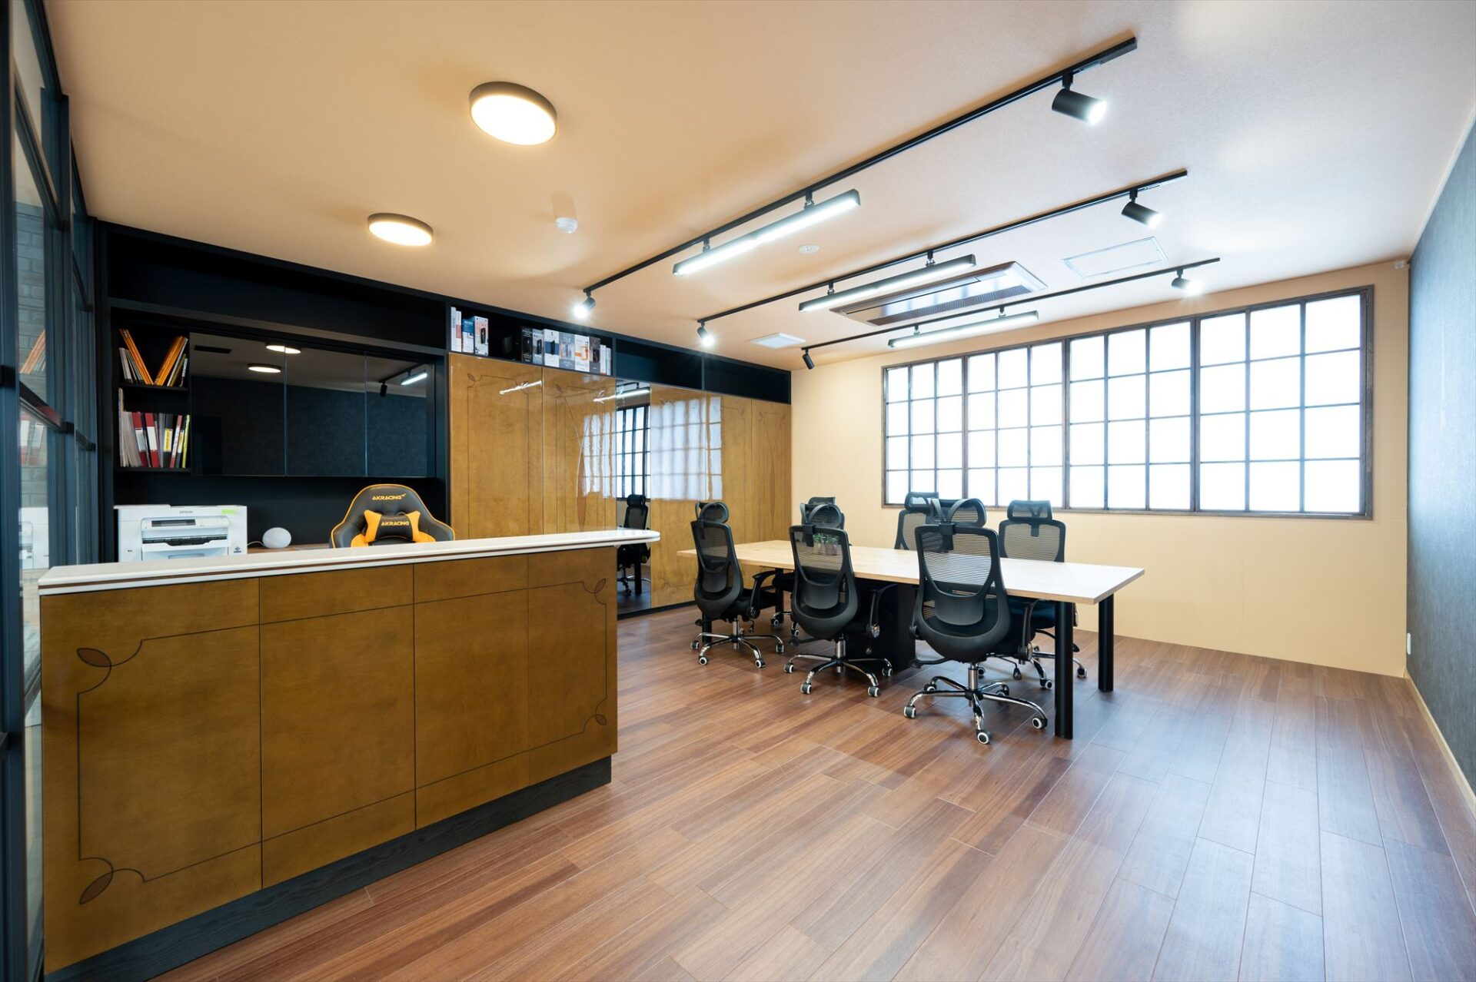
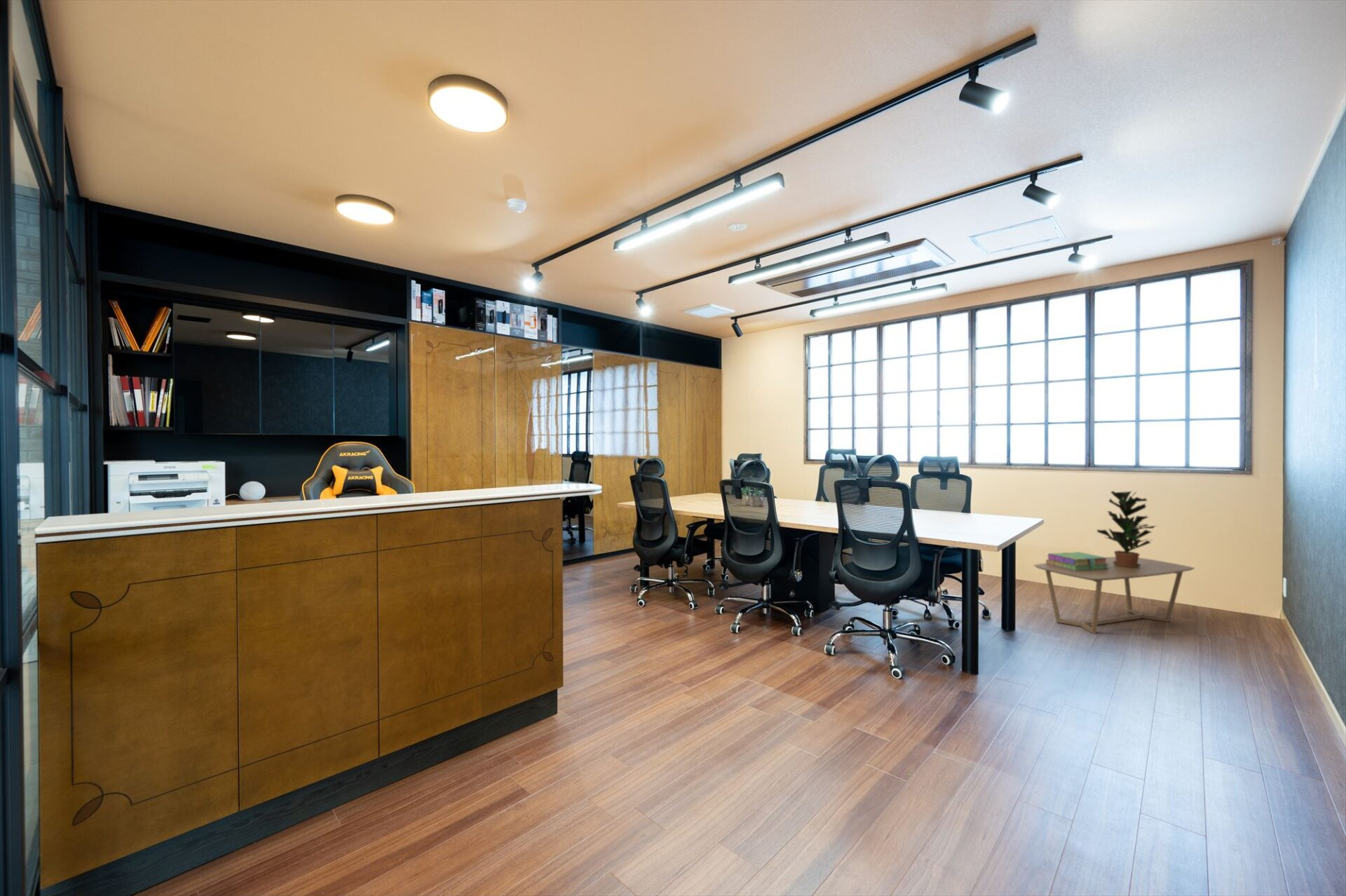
+ potted plant [1096,490,1157,568]
+ coffee table [1033,556,1195,634]
+ stack of books [1045,551,1109,571]
